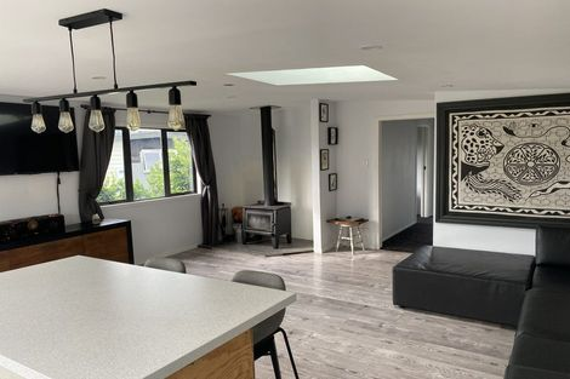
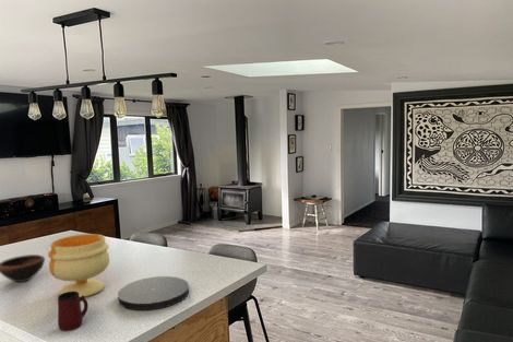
+ footed bowl [47,233,110,297]
+ mug [57,291,90,332]
+ bowl [0,253,46,283]
+ plate [117,275,190,311]
